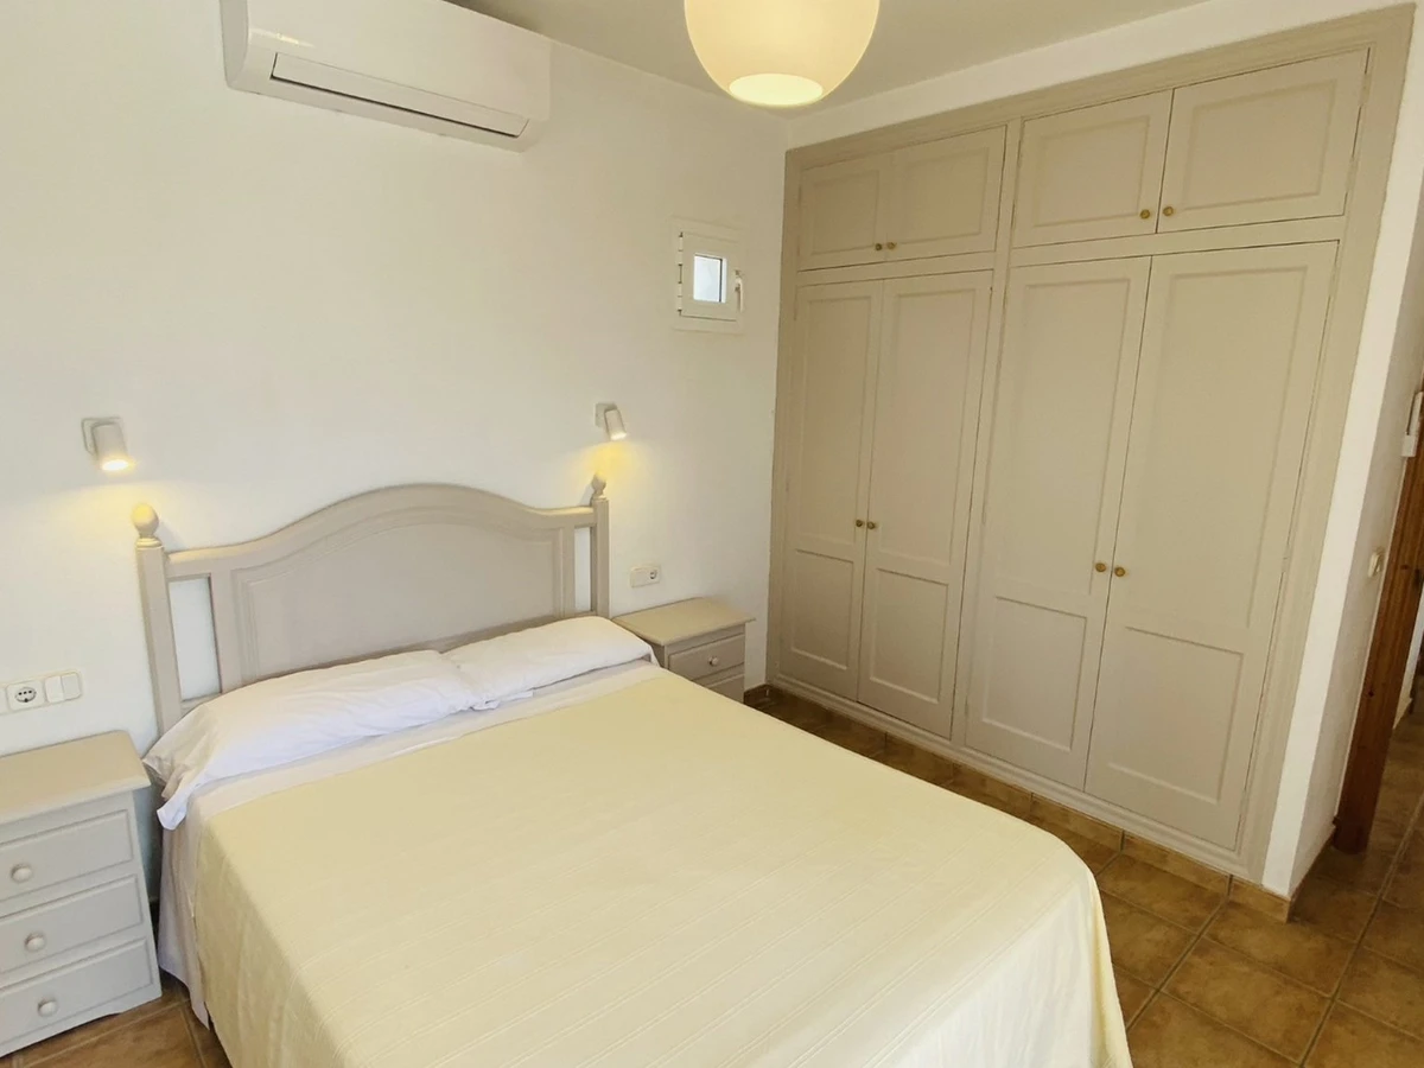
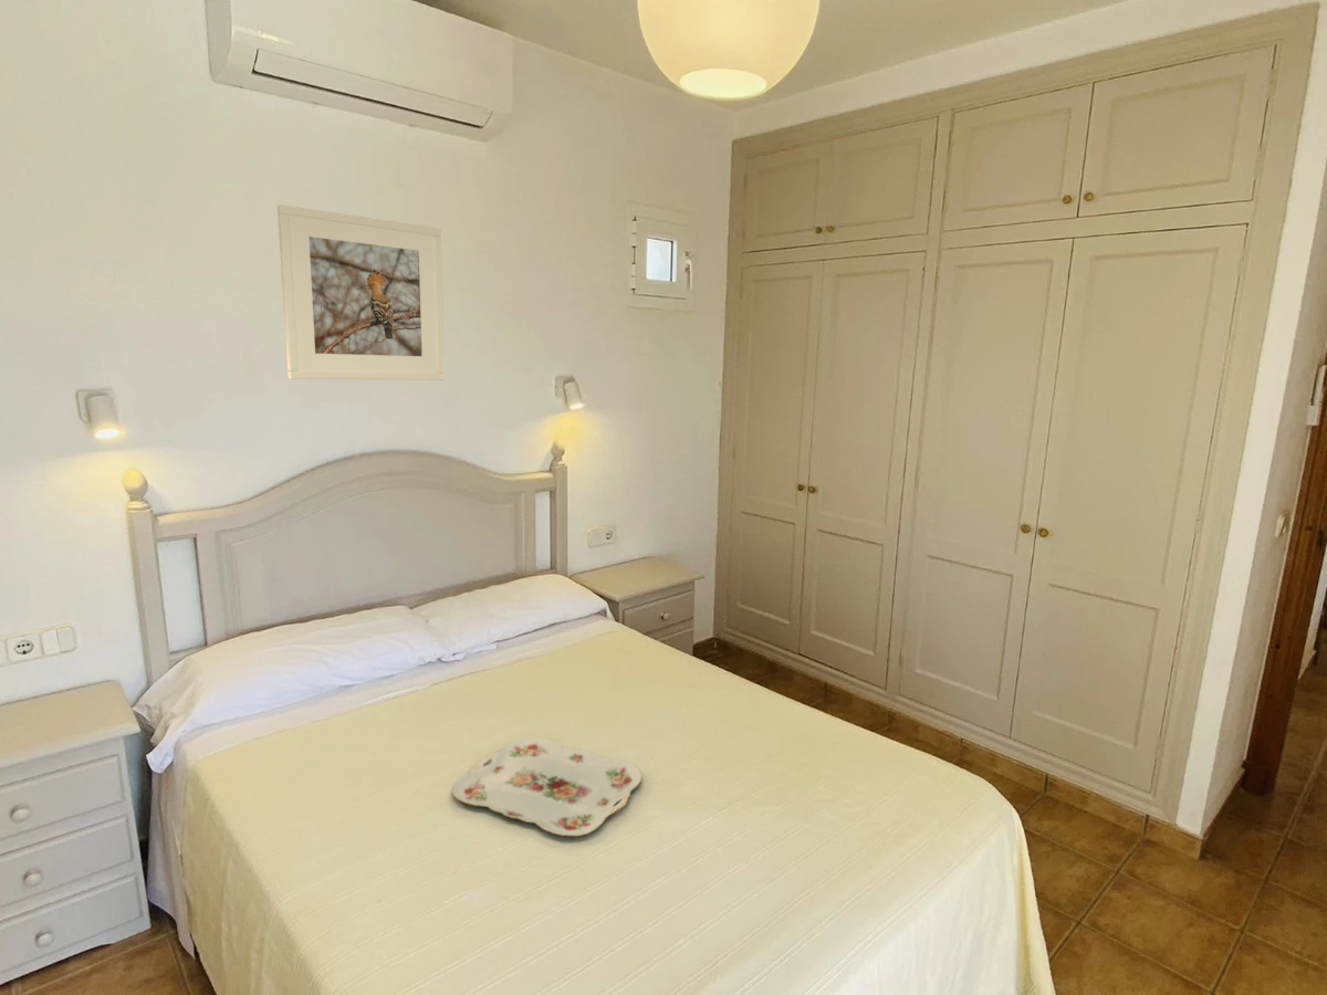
+ serving tray [451,736,642,837]
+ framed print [276,203,446,381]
